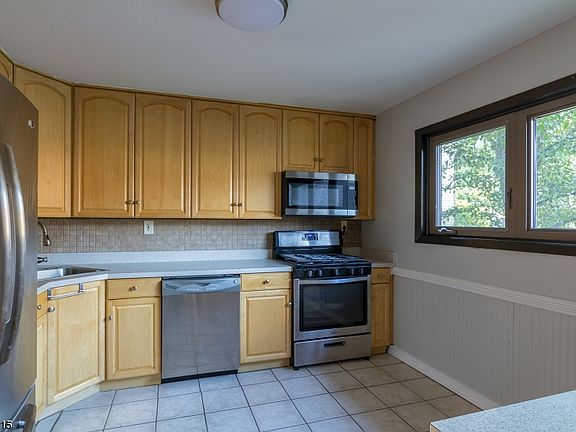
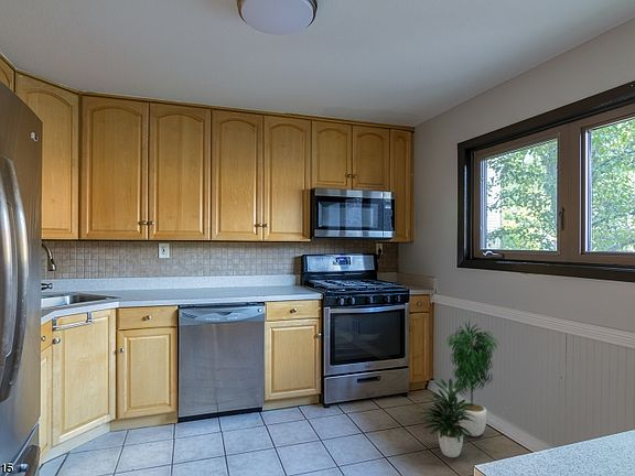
+ potted plant [419,321,501,458]
